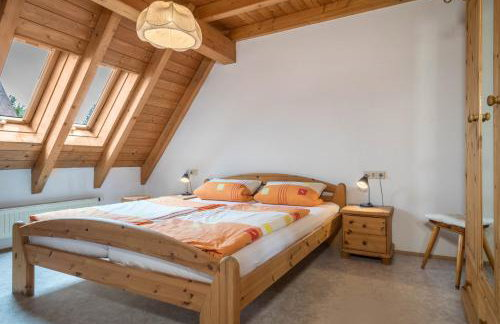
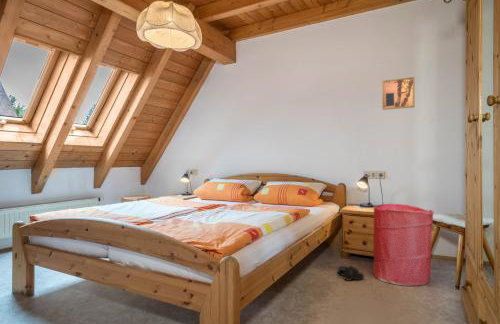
+ wall art [381,76,416,111]
+ laundry hamper [372,203,434,287]
+ boots [336,264,365,282]
